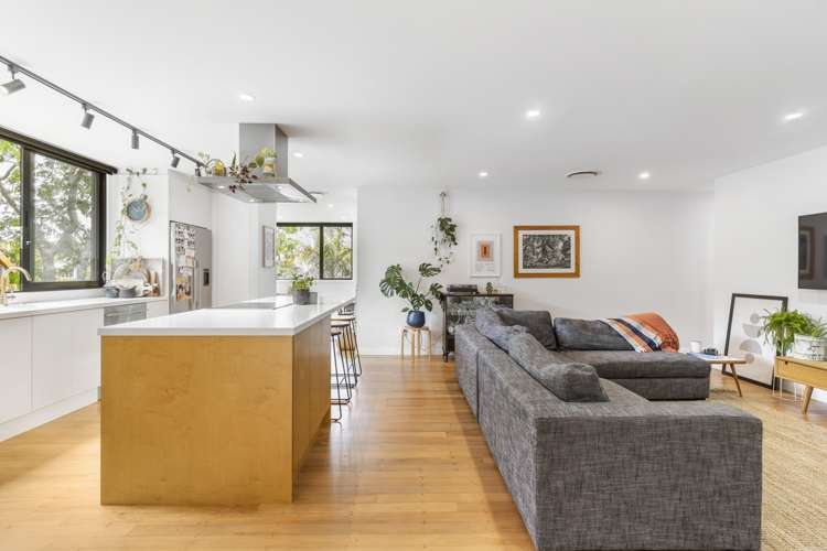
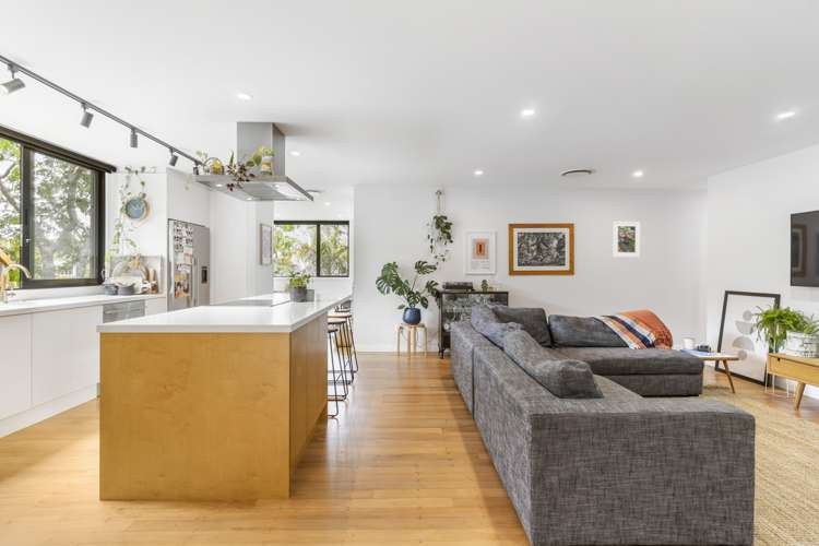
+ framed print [612,221,641,258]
